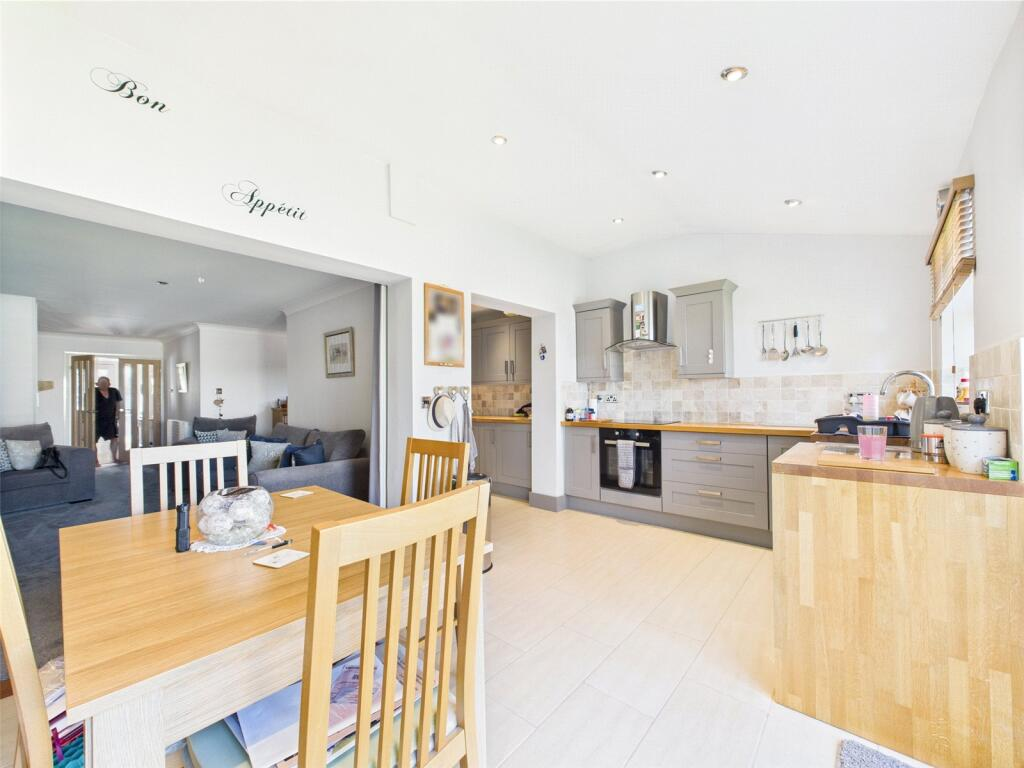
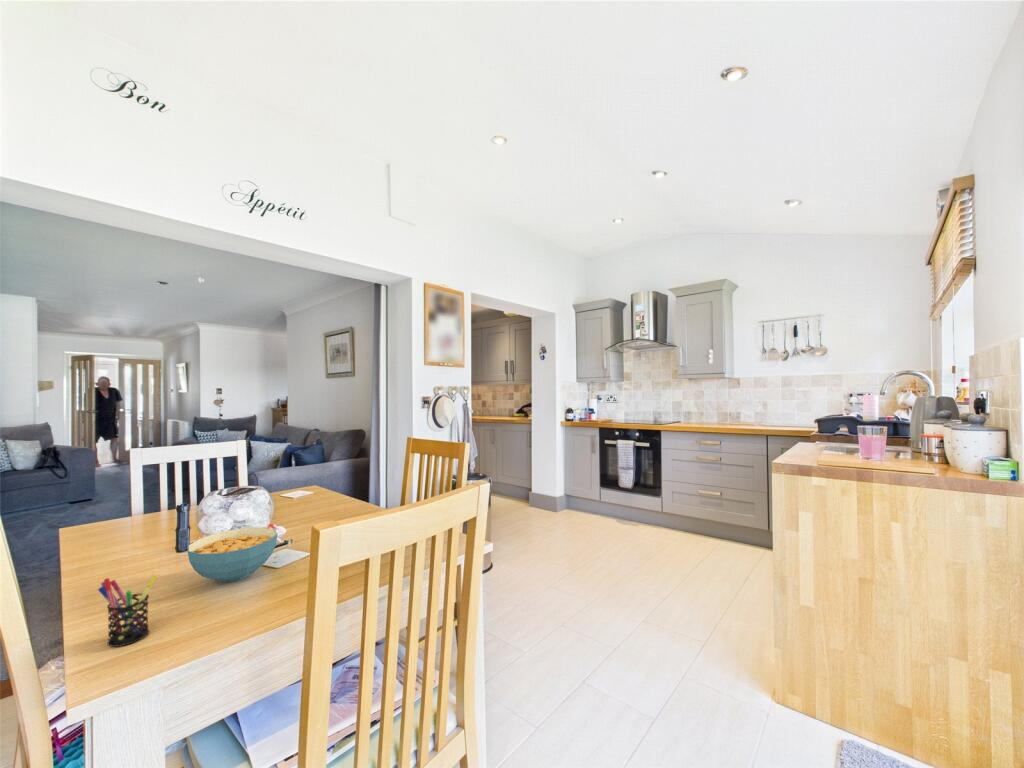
+ pen holder [97,574,158,648]
+ cereal bowl [187,526,278,583]
